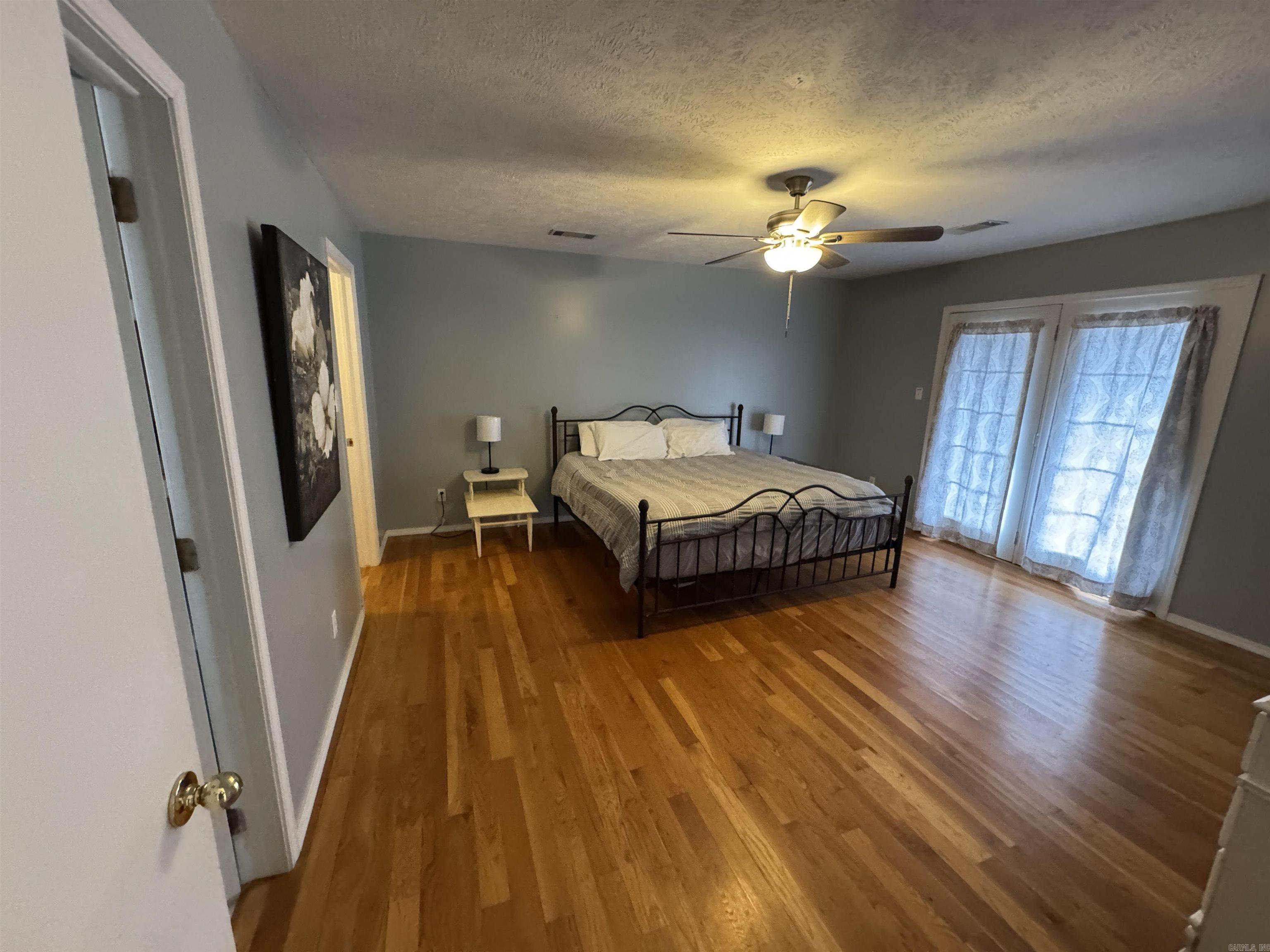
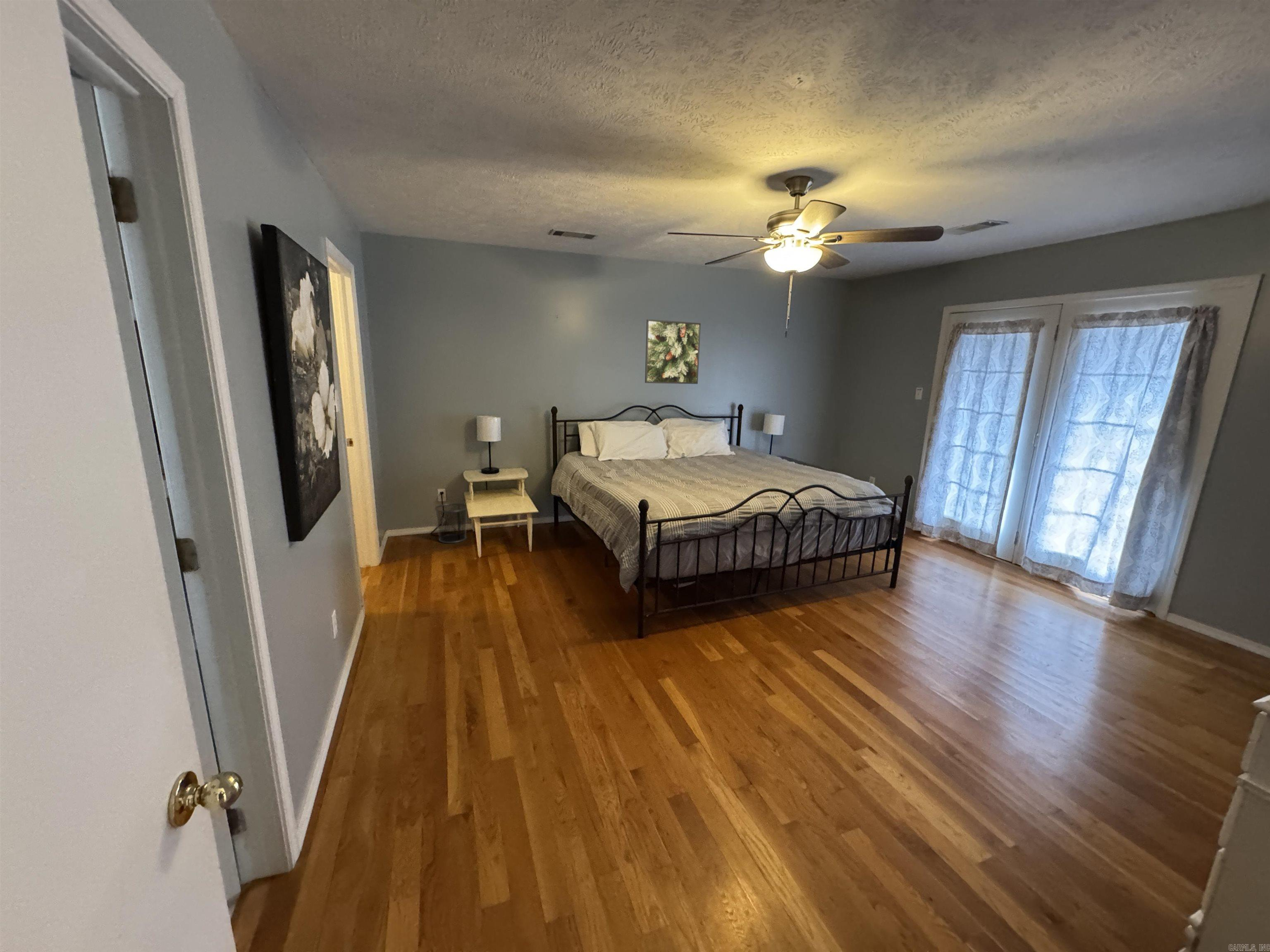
+ waste bin [434,503,467,543]
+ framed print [645,319,701,384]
